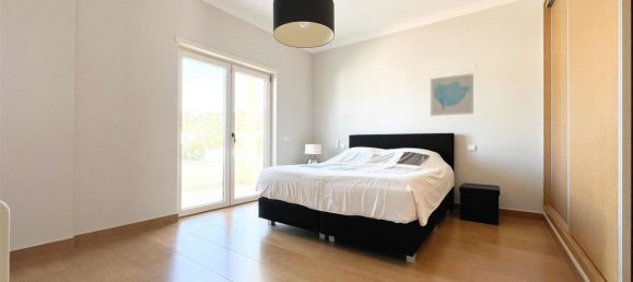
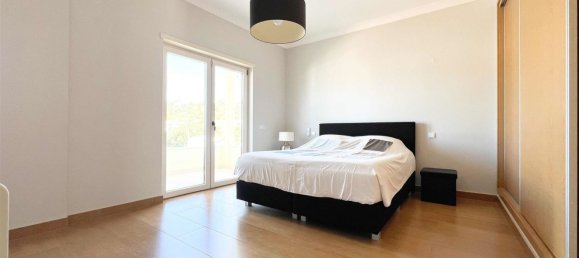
- wall art [430,72,474,117]
